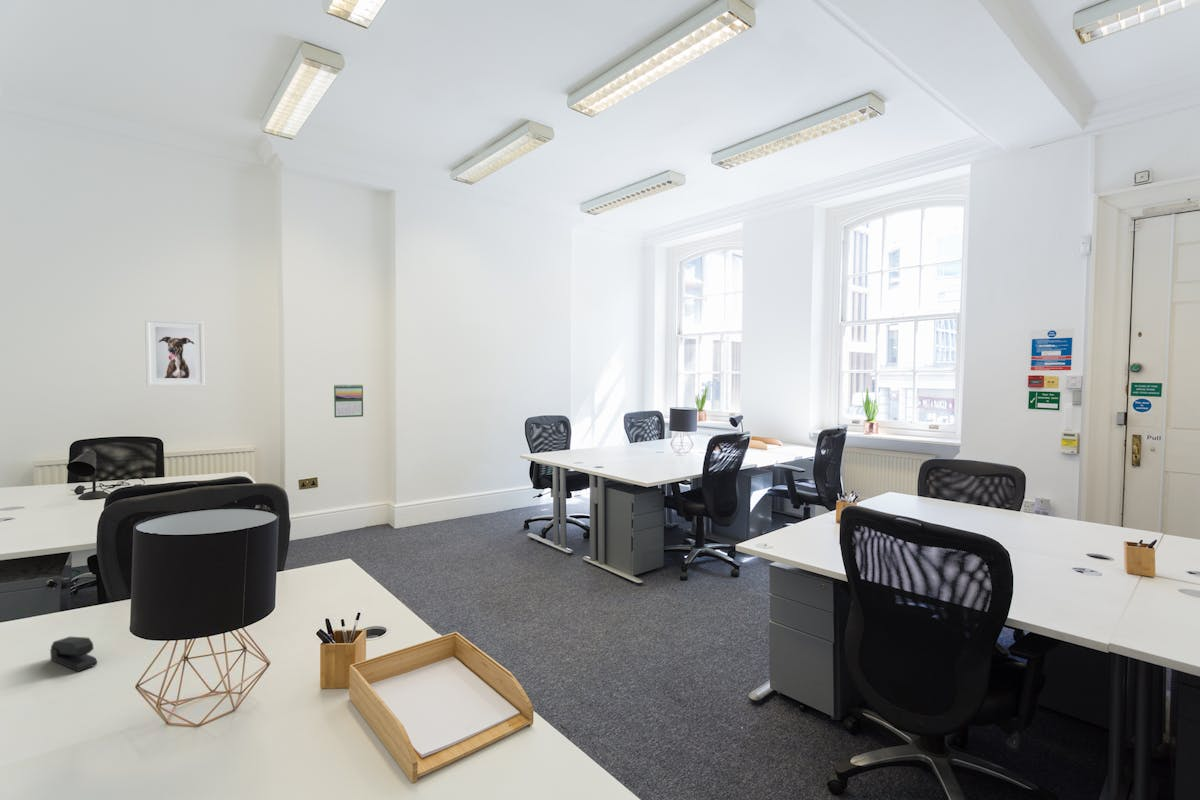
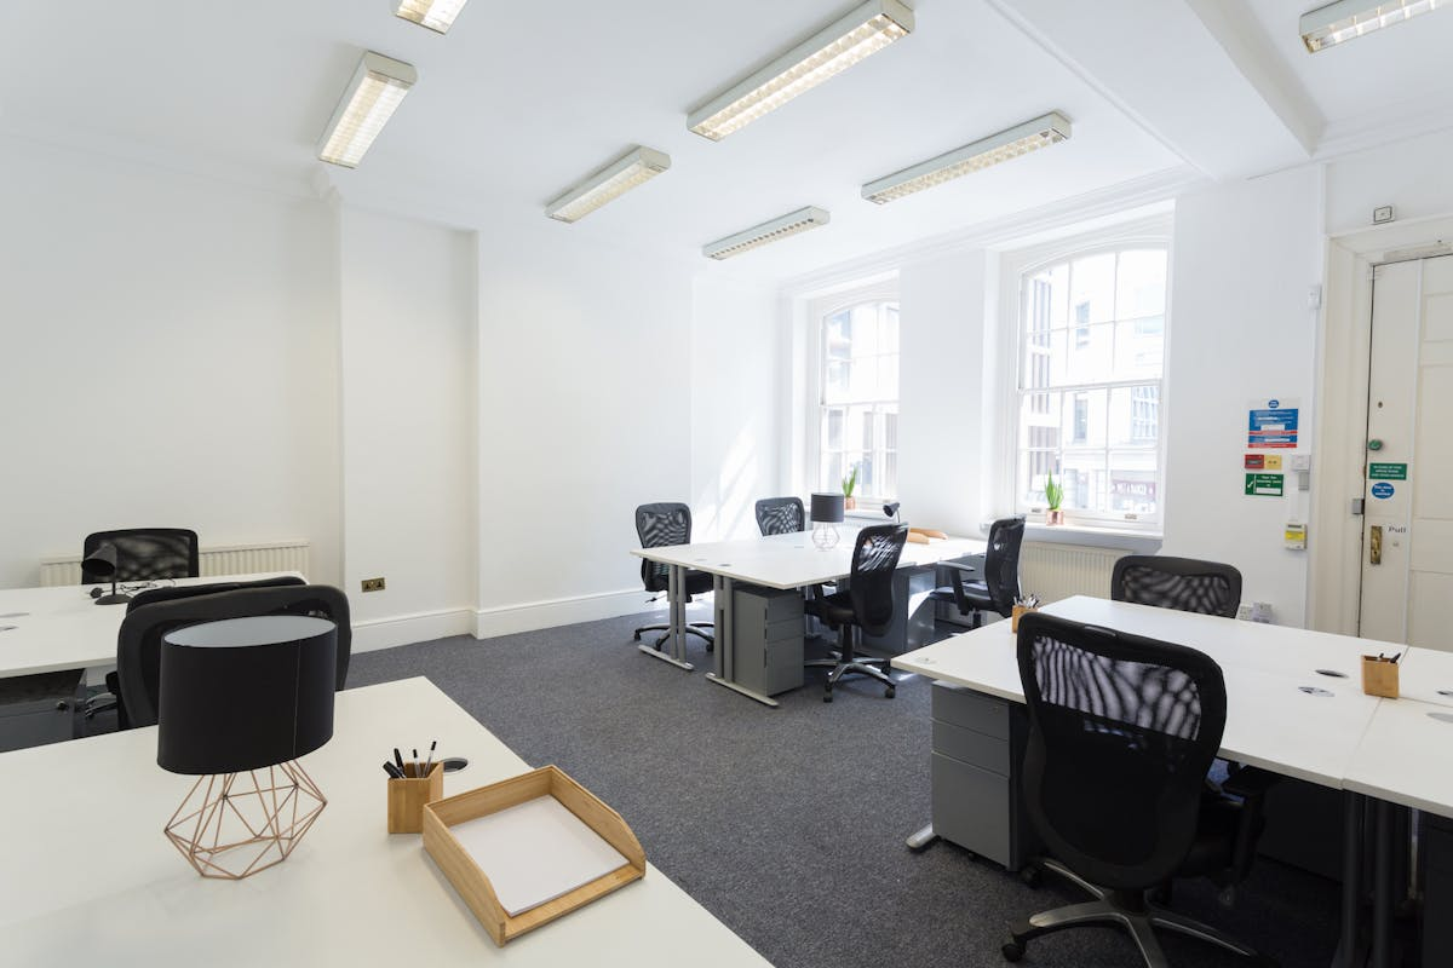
- stapler [49,636,98,672]
- calendar [333,383,364,419]
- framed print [144,317,206,387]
